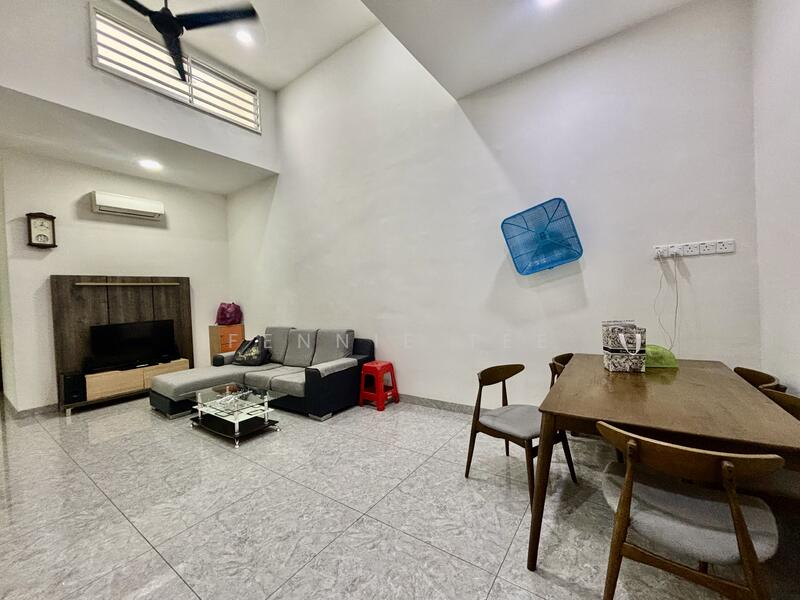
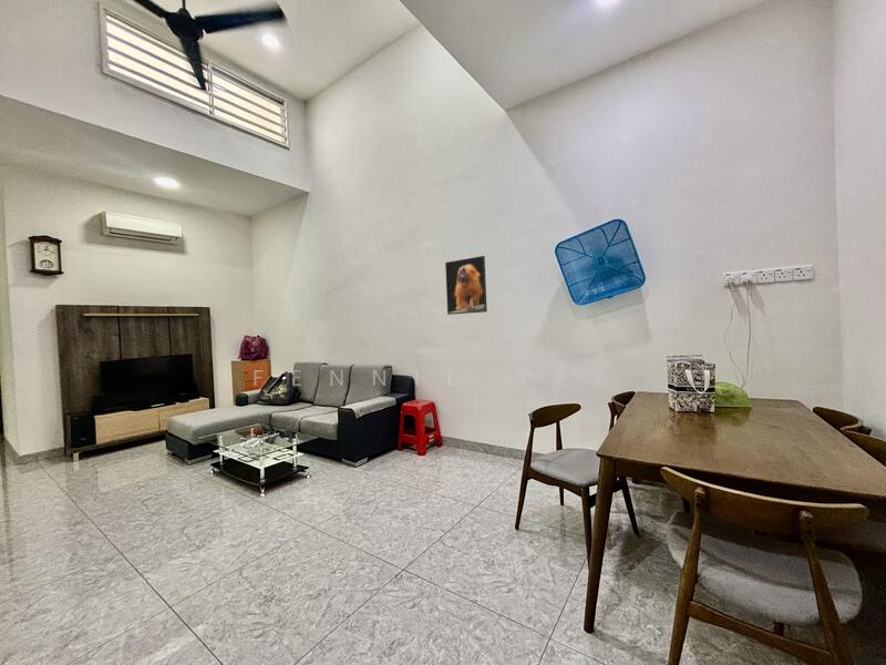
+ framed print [444,255,488,316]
